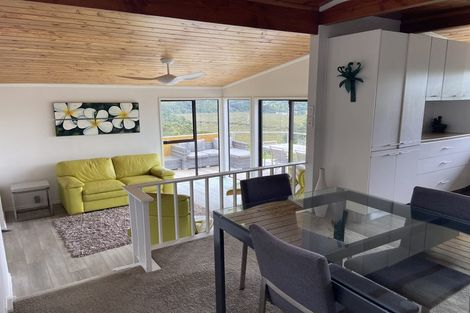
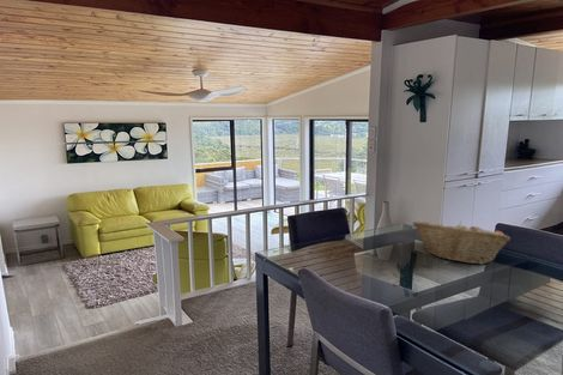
+ fruit basket [412,219,511,266]
